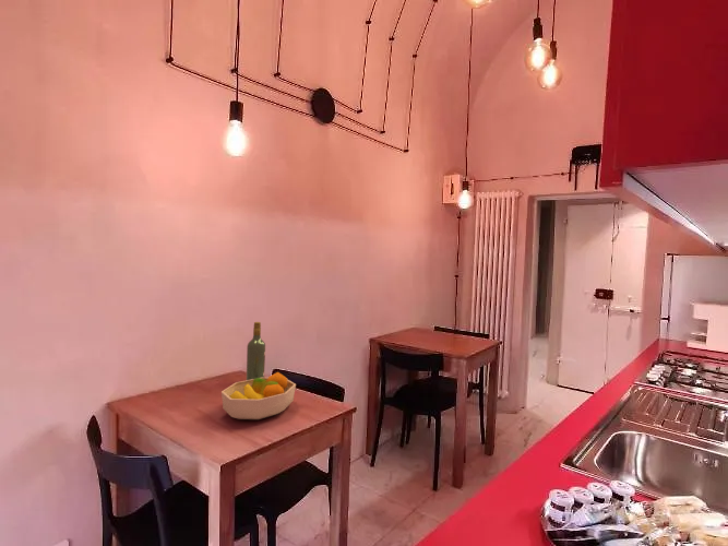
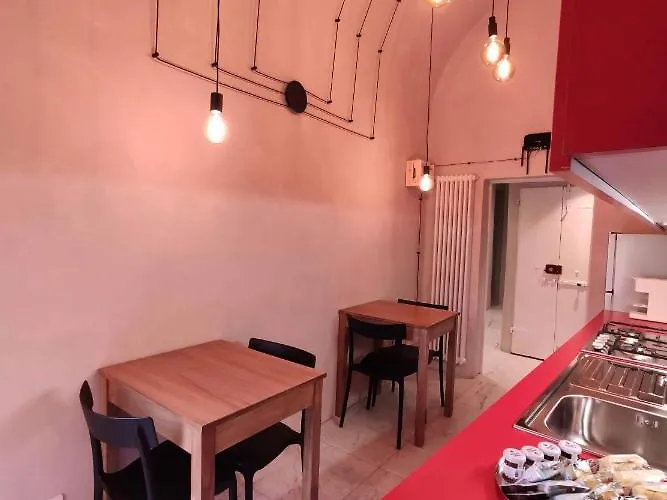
- wine bottle [246,321,266,381]
- fruit bowl [220,371,297,420]
